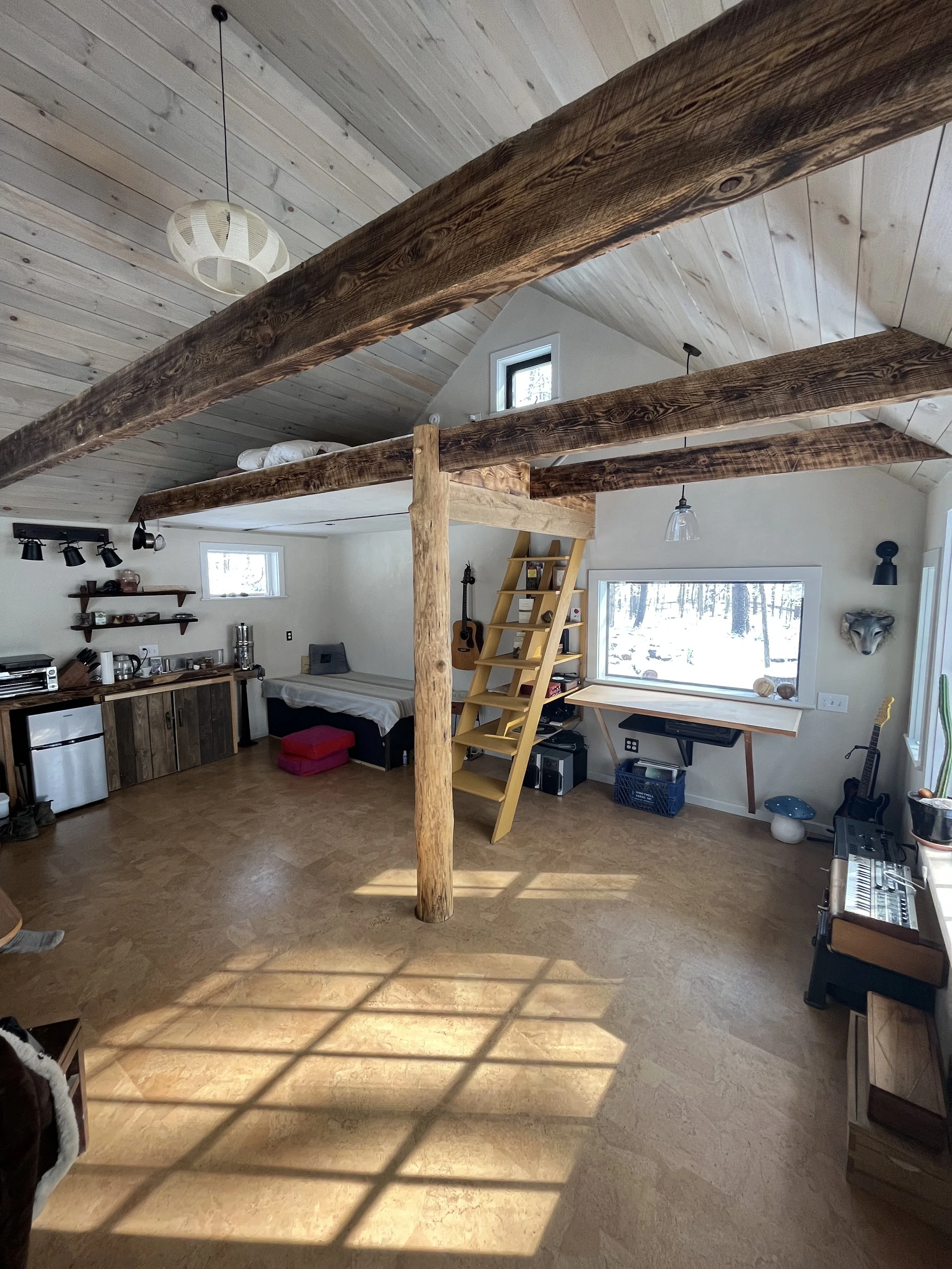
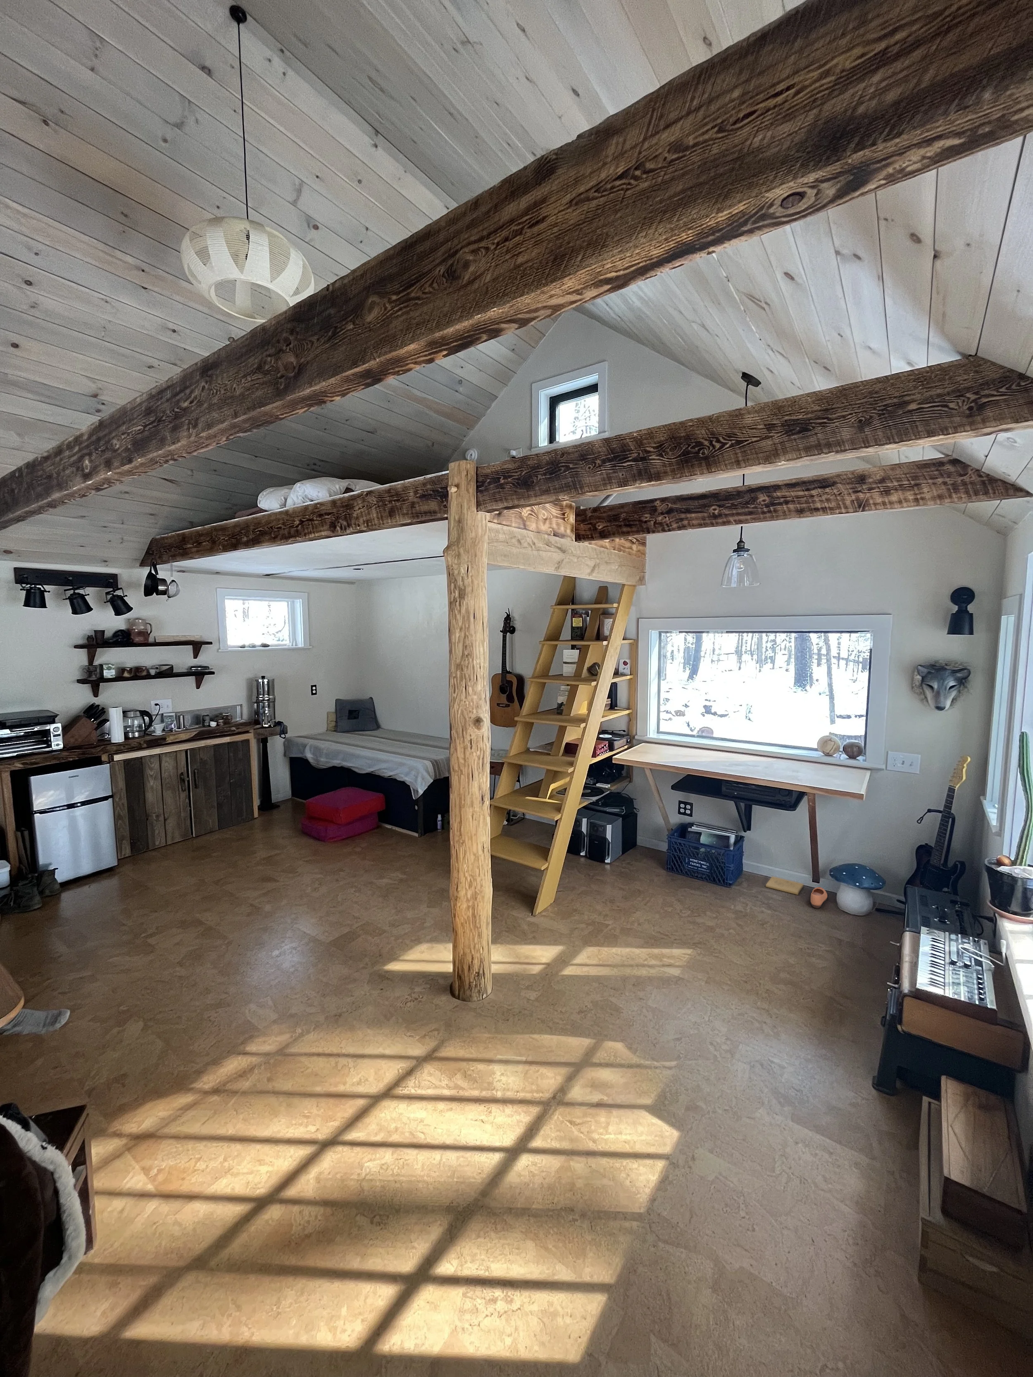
+ box [765,876,804,895]
+ shoe [811,887,828,908]
